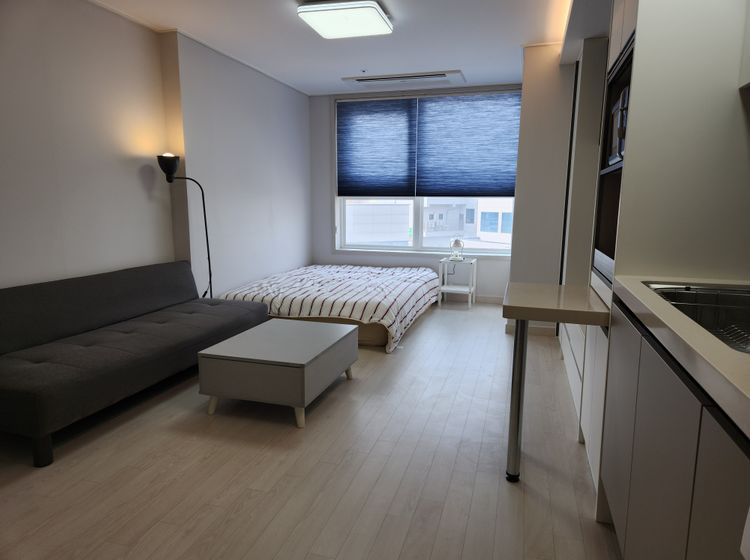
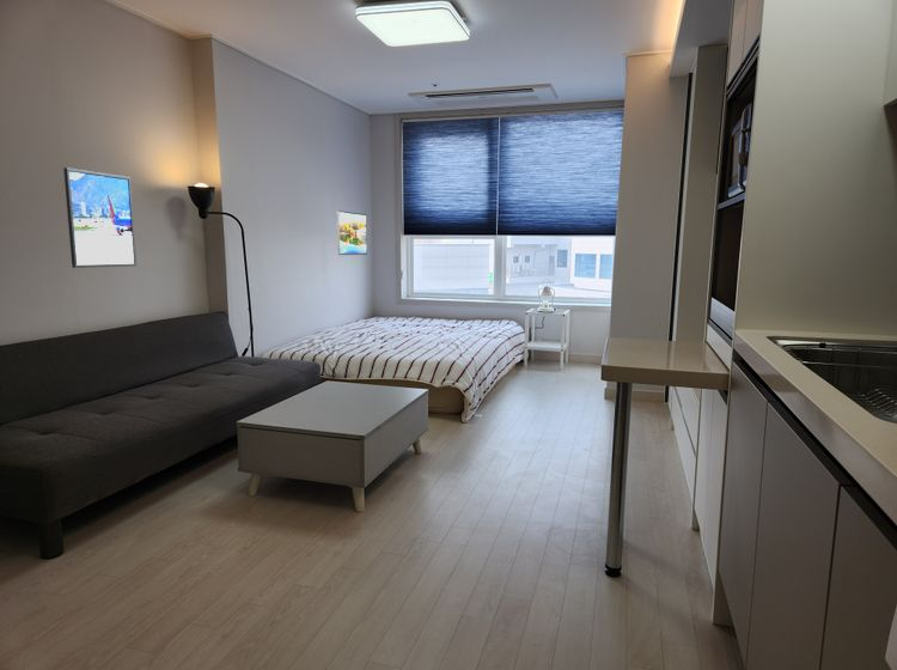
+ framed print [62,166,138,269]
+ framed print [336,209,368,256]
